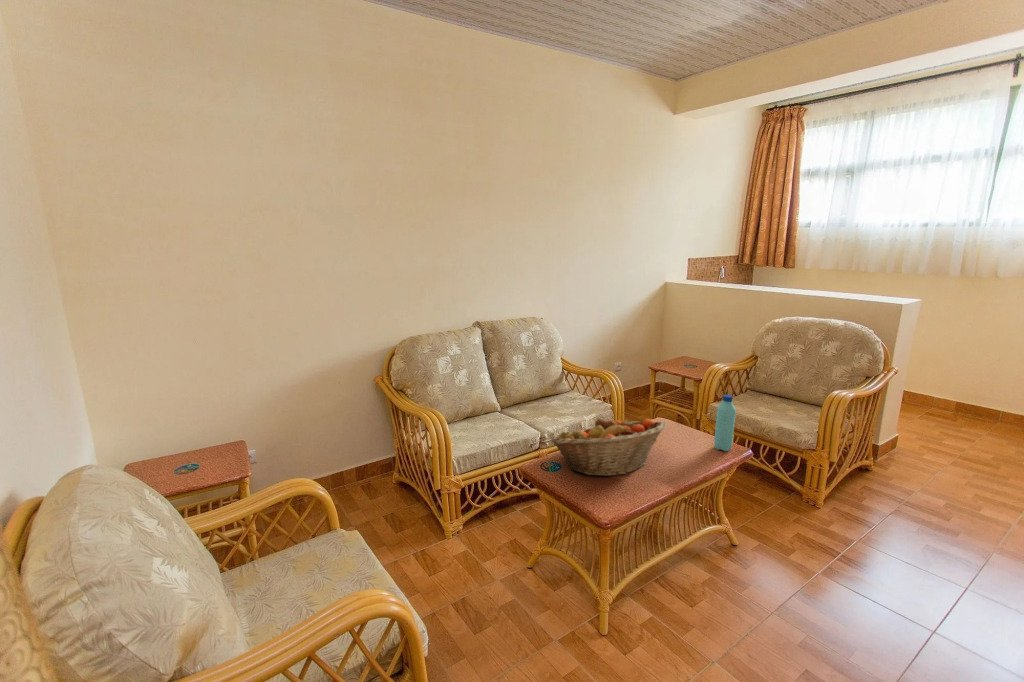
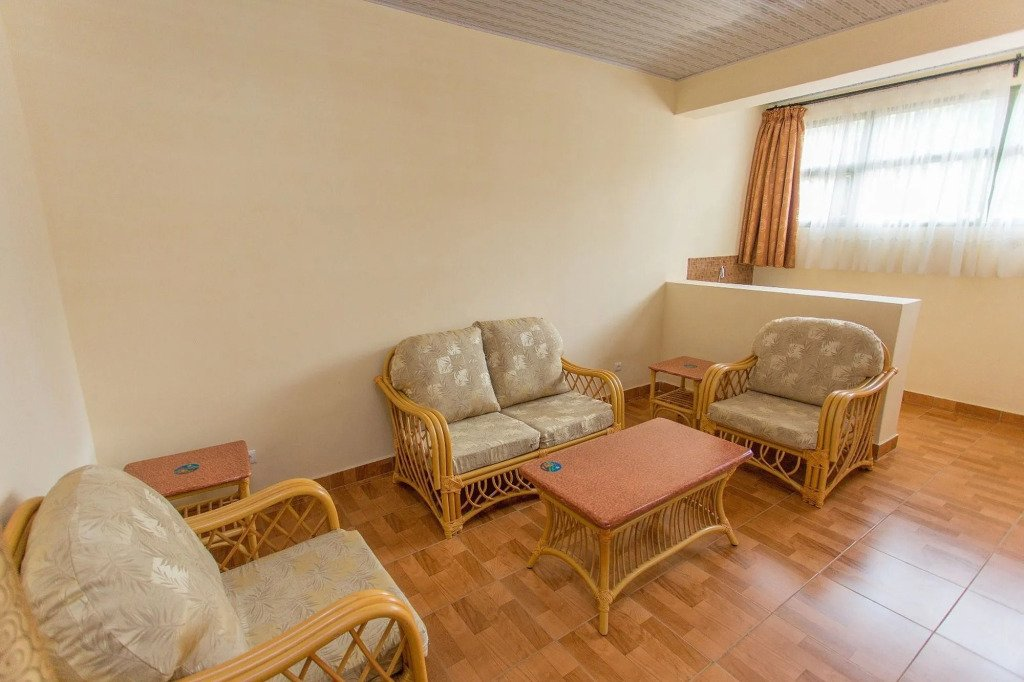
- water bottle [713,394,737,452]
- fruit basket [550,418,668,477]
